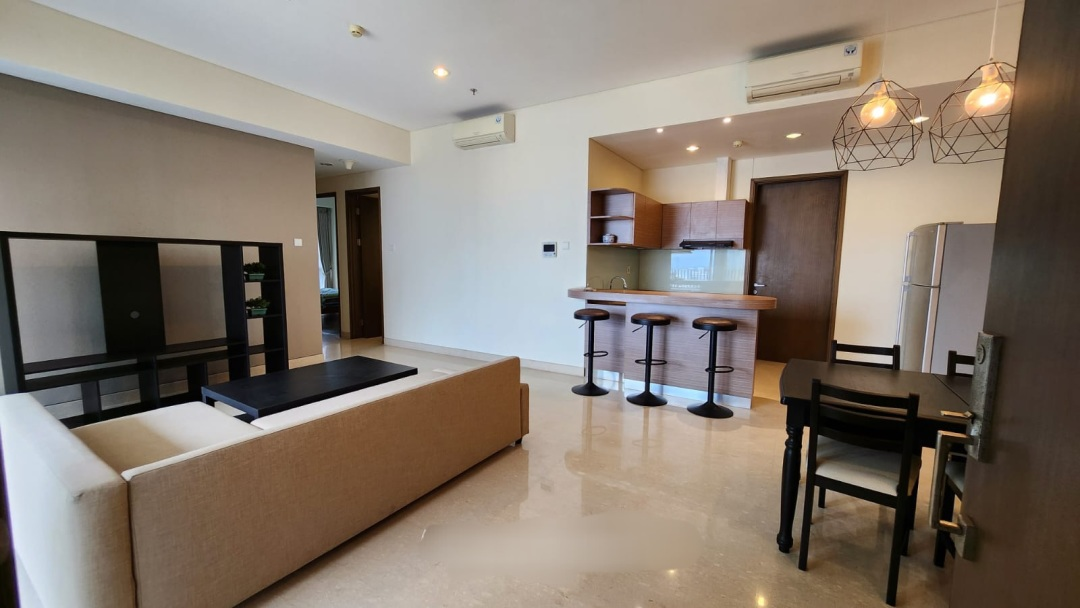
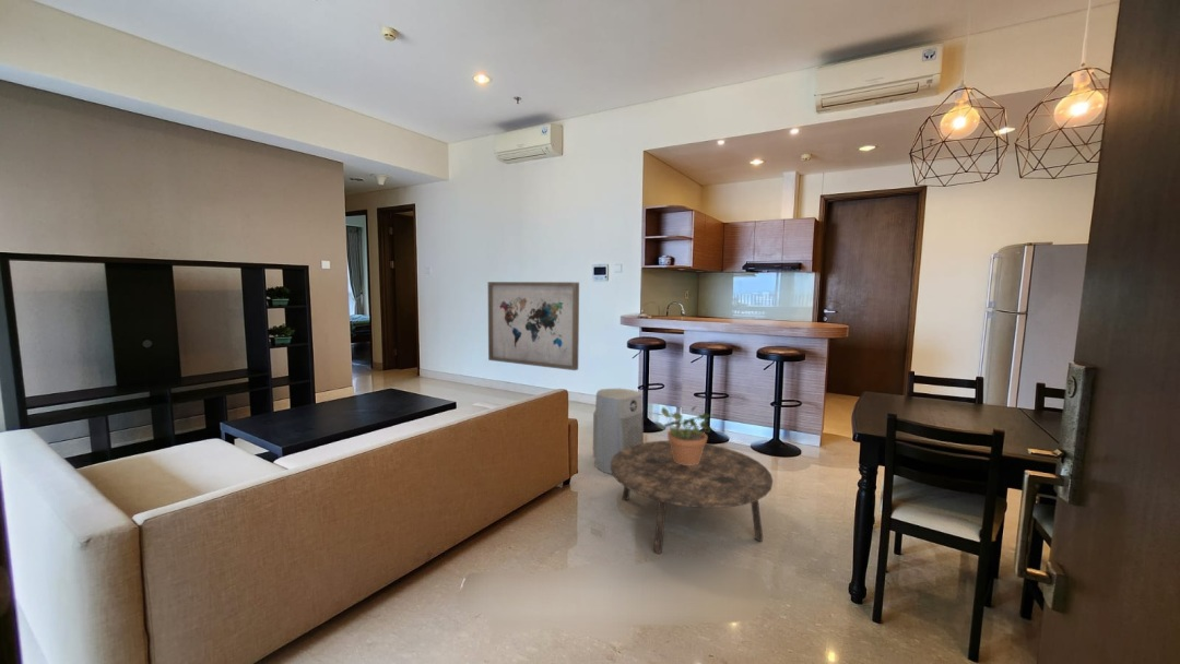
+ air purifier [592,388,645,476]
+ wall art [487,281,580,371]
+ coffee table [611,440,774,555]
+ potted plant [653,405,716,465]
